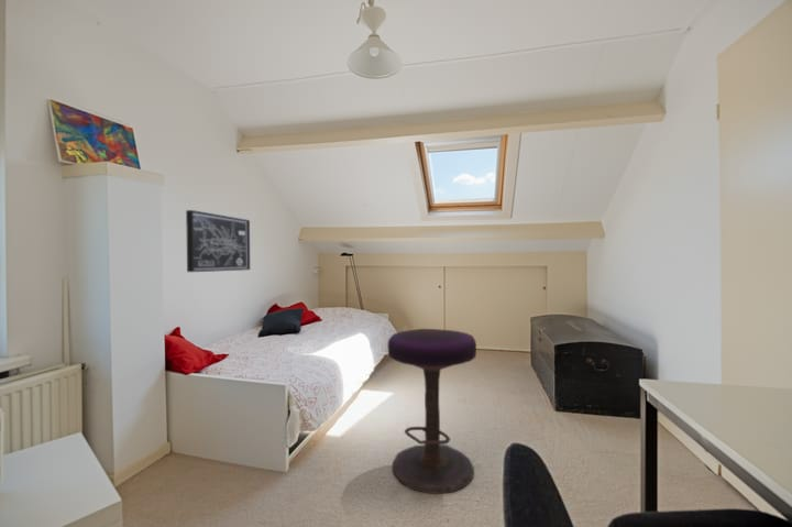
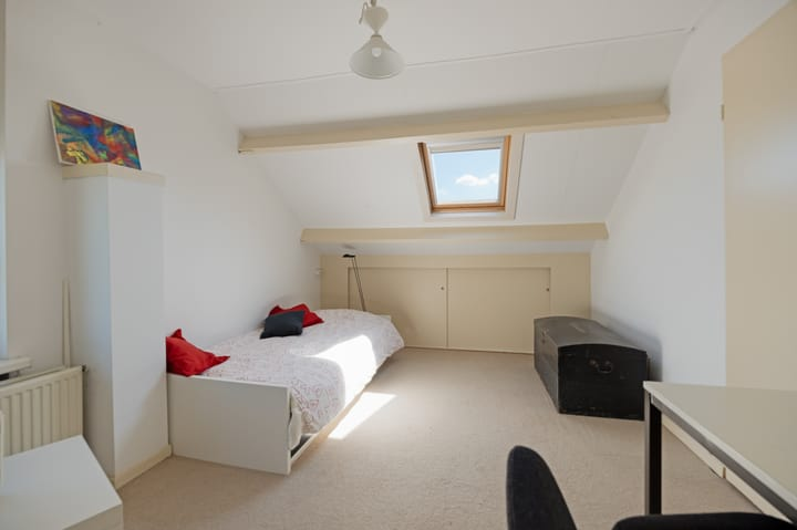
- stool [386,328,477,495]
- wall art [185,209,251,273]
